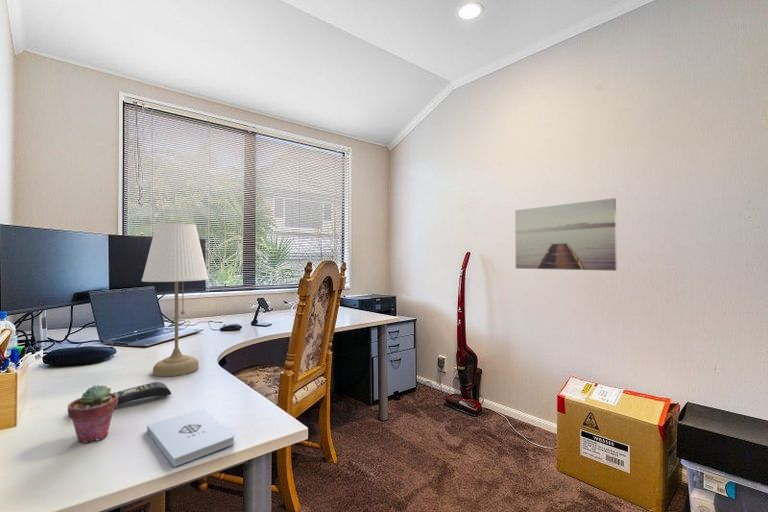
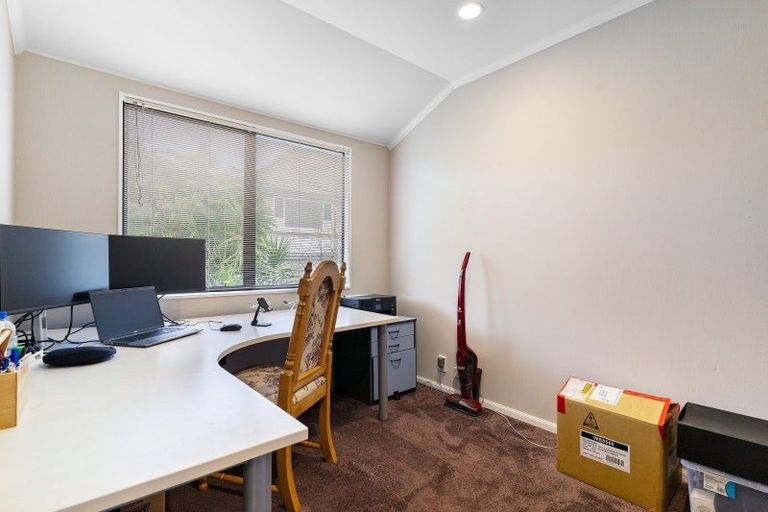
- desk lamp [141,222,210,378]
- potted succulent [67,384,118,444]
- wall art [514,197,618,272]
- remote control [112,381,172,406]
- notepad [146,409,236,468]
